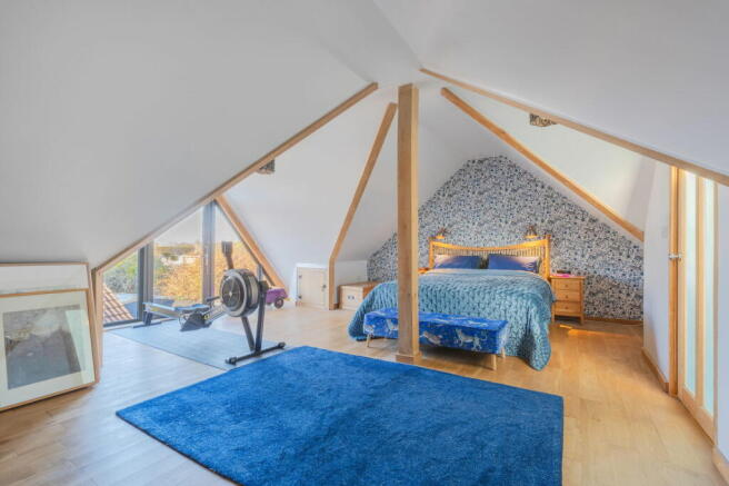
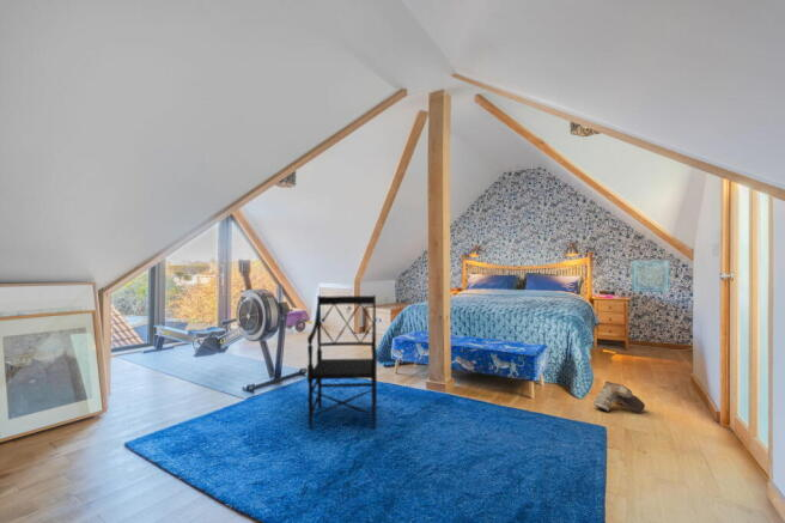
+ boots [592,381,646,414]
+ wall art [631,259,671,293]
+ armchair [306,294,378,431]
